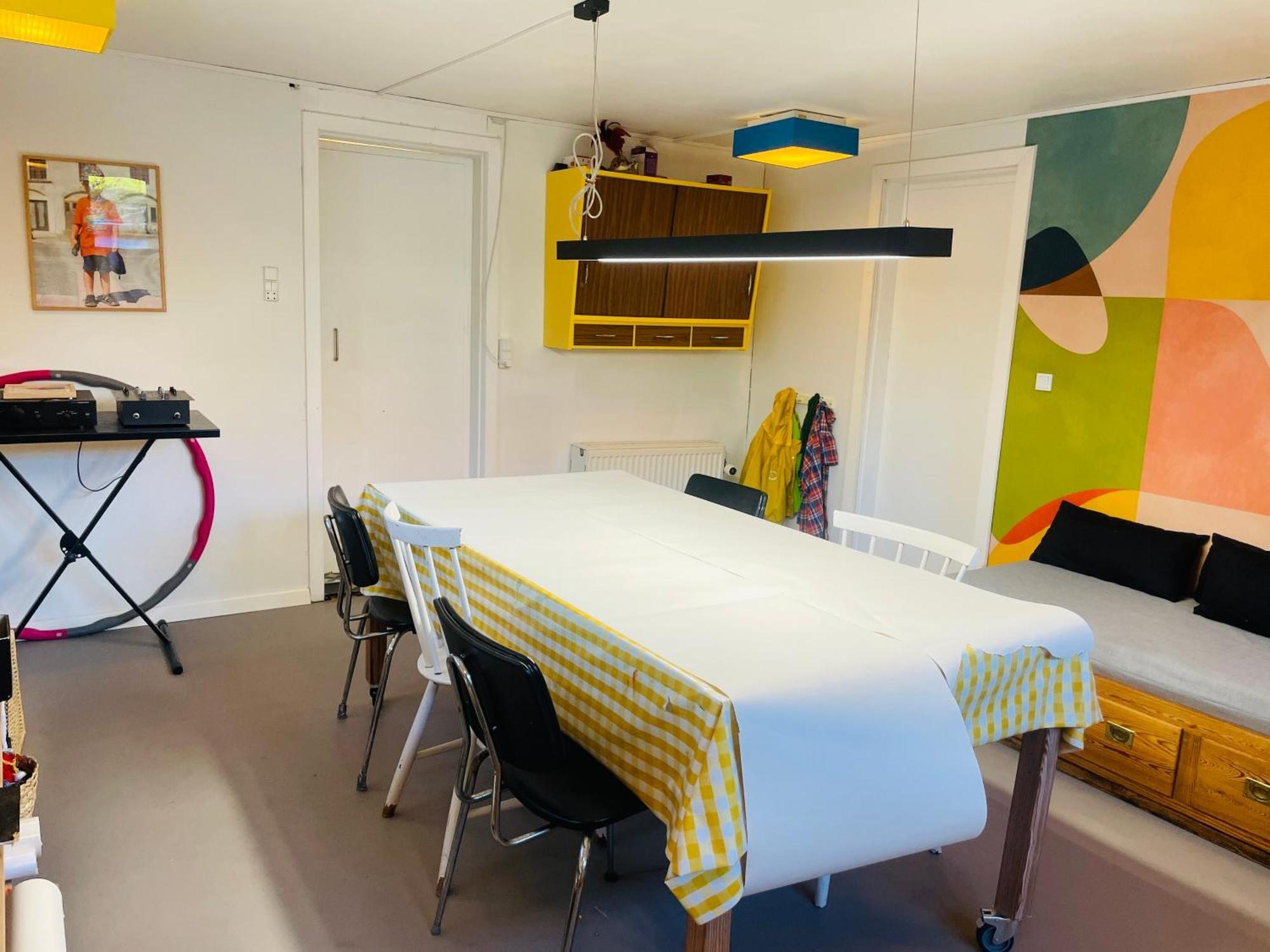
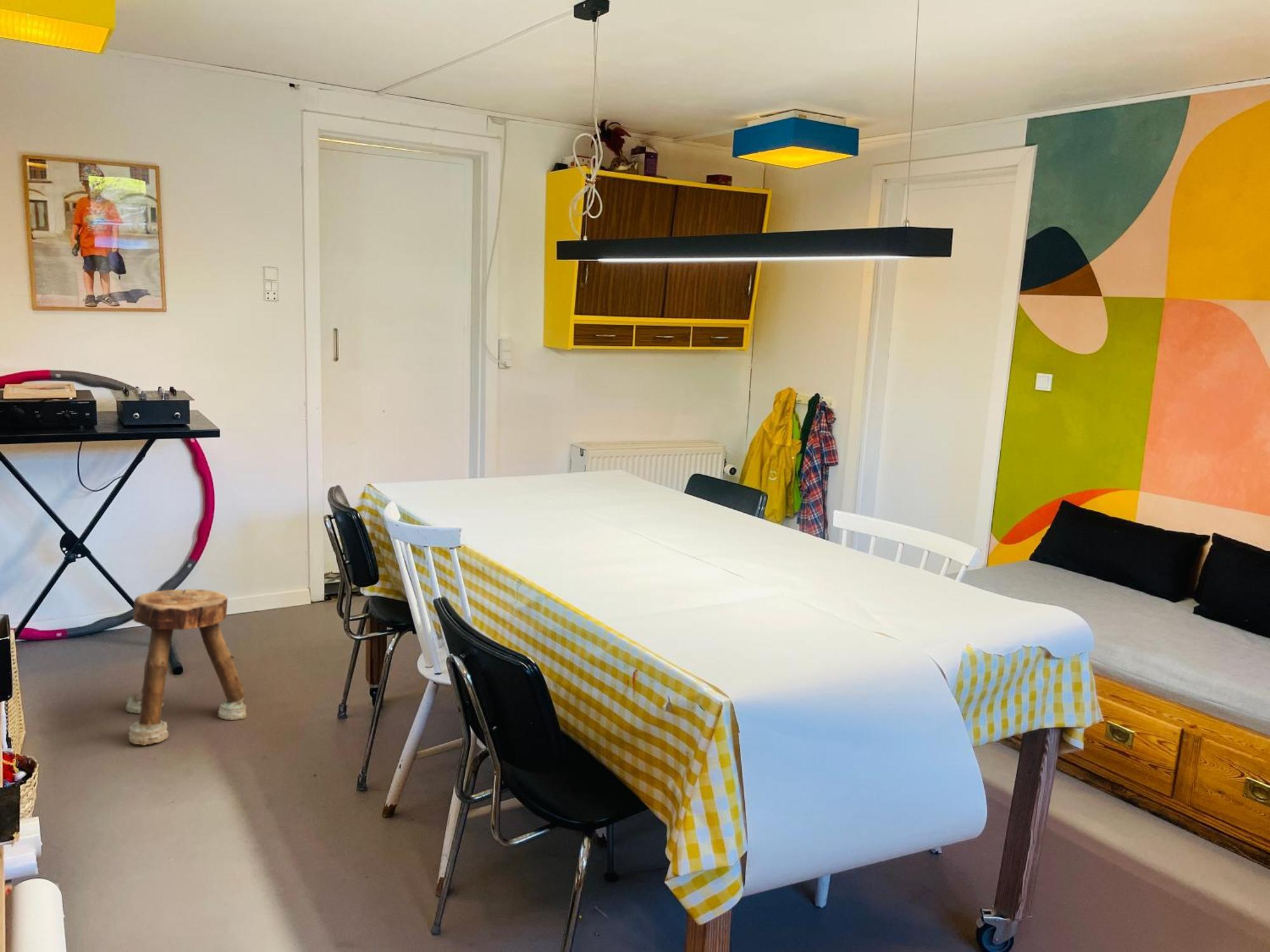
+ stool [124,588,248,746]
